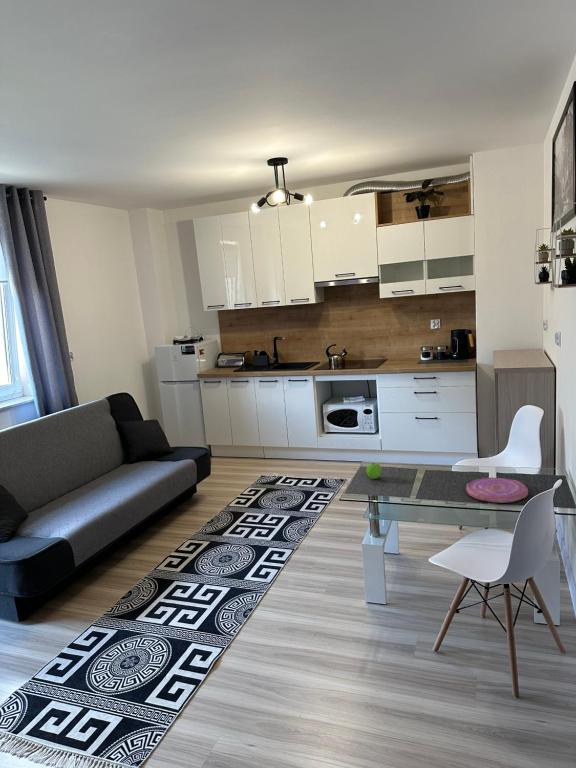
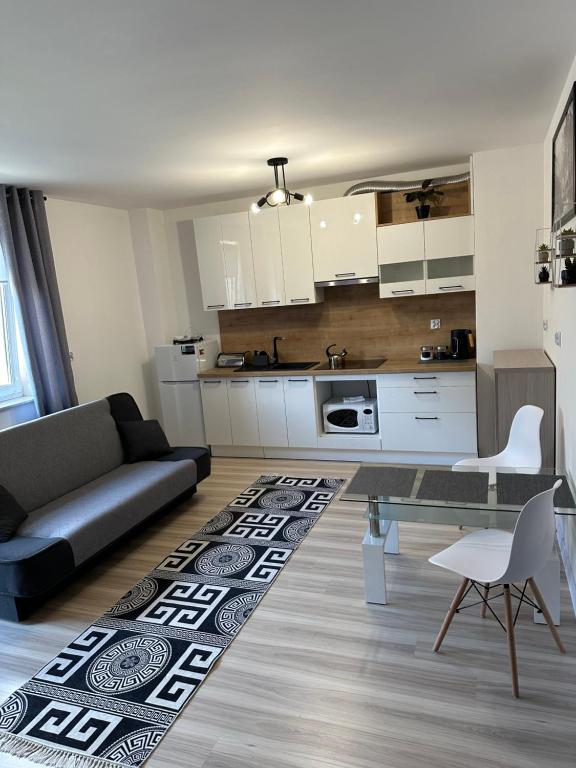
- plate [465,477,529,504]
- fruit [365,462,383,480]
